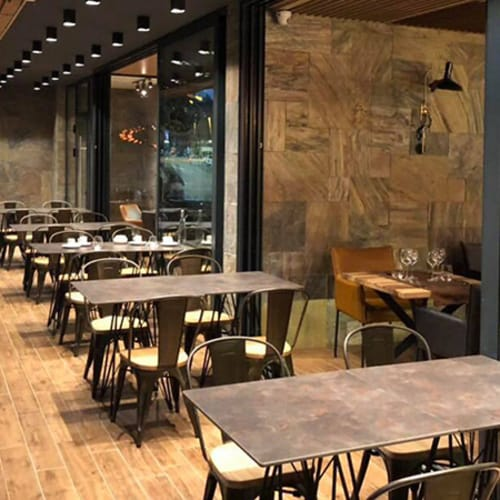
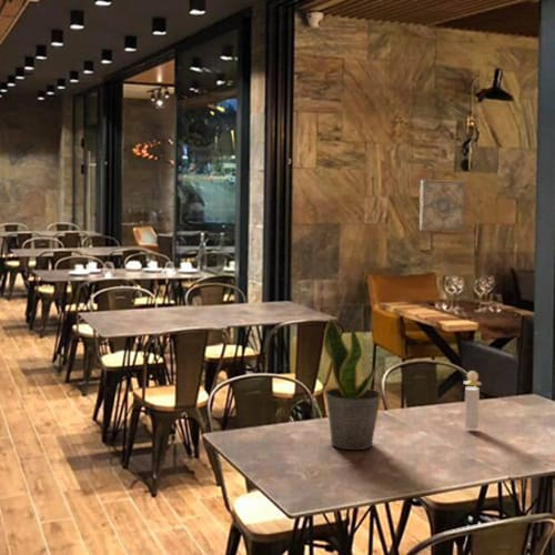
+ potted plant [323,317,383,451]
+ wall art [418,179,466,232]
+ perfume bottle [462,370,483,430]
